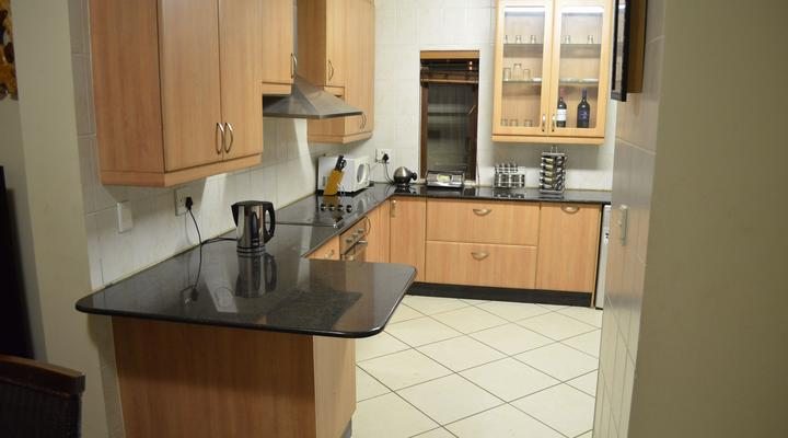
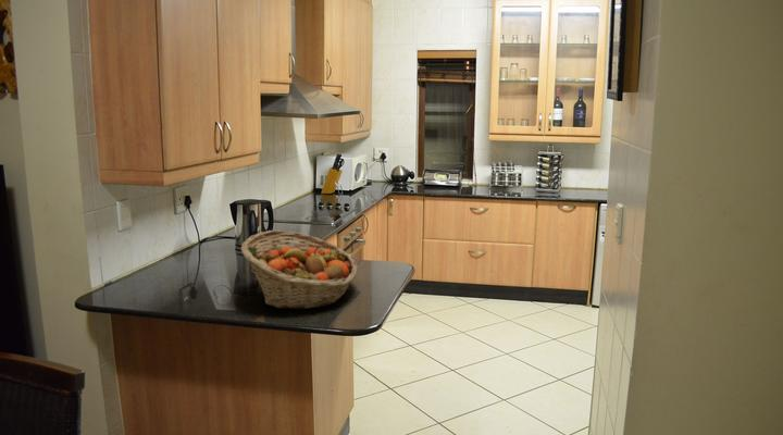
+ fruit basket [240,229,359,310]
